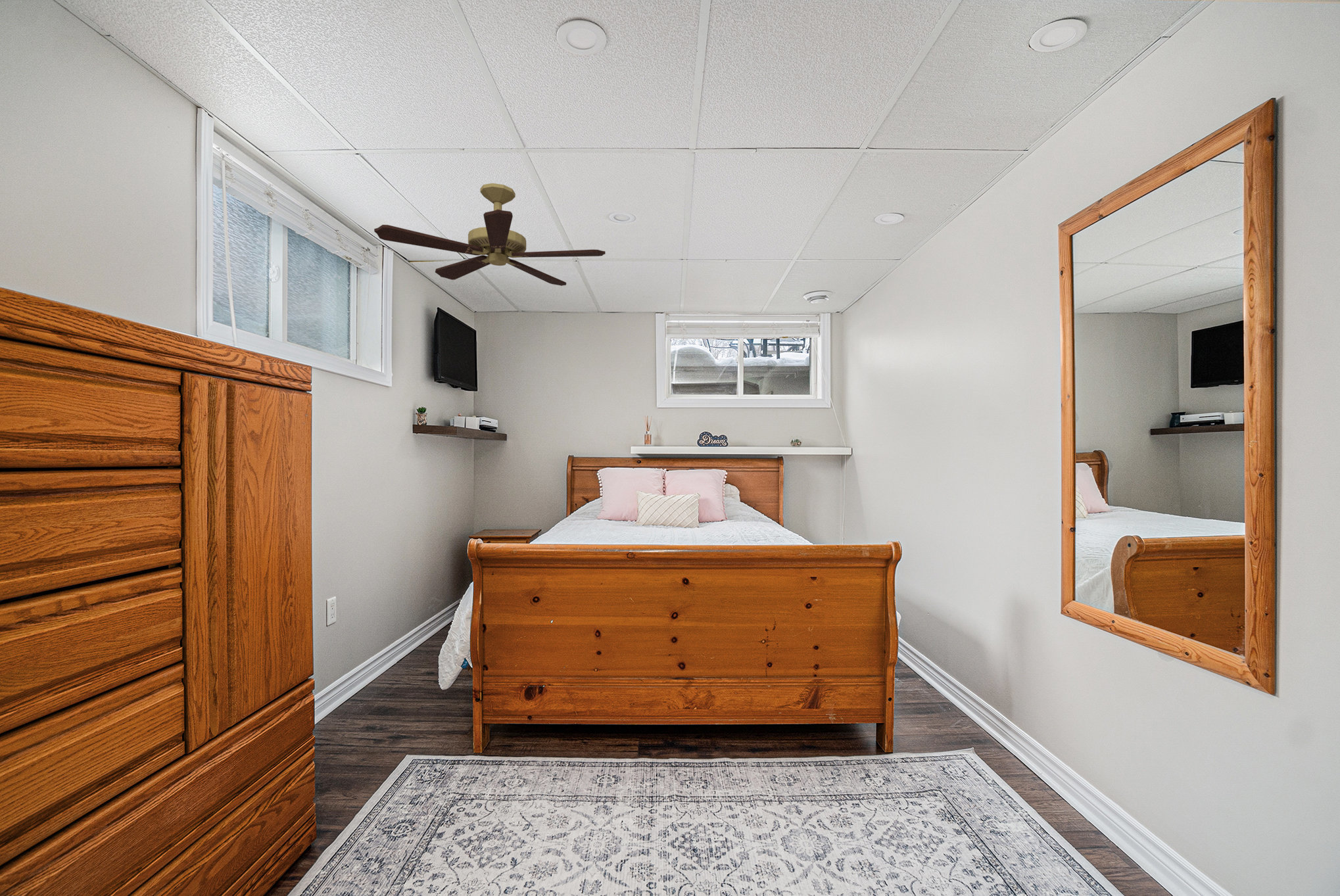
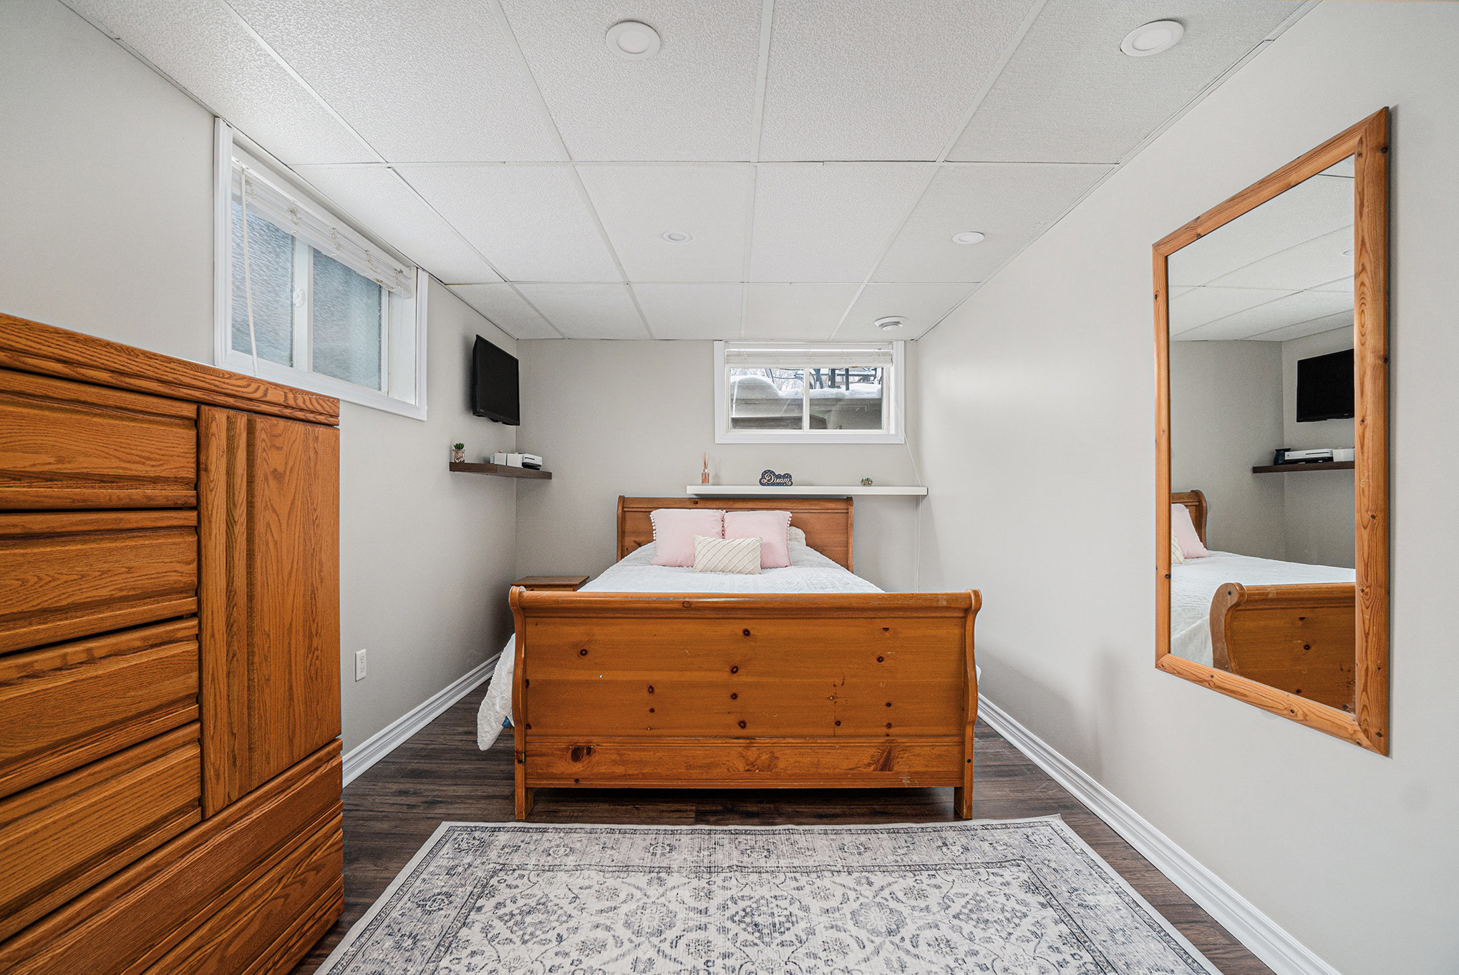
- ceiling fan [373,183,606,287]
